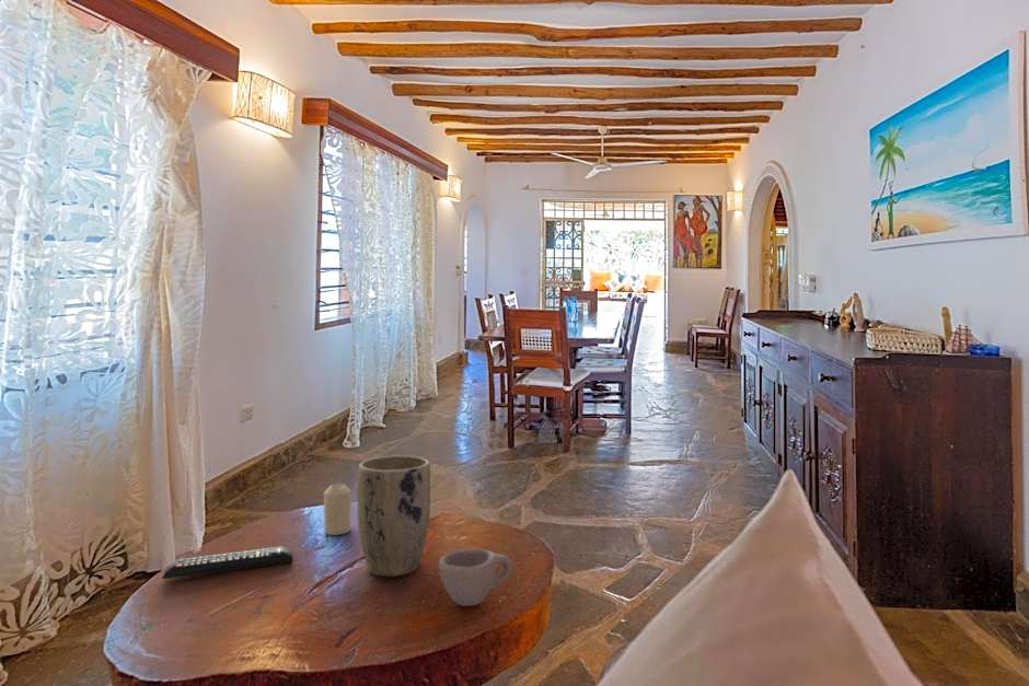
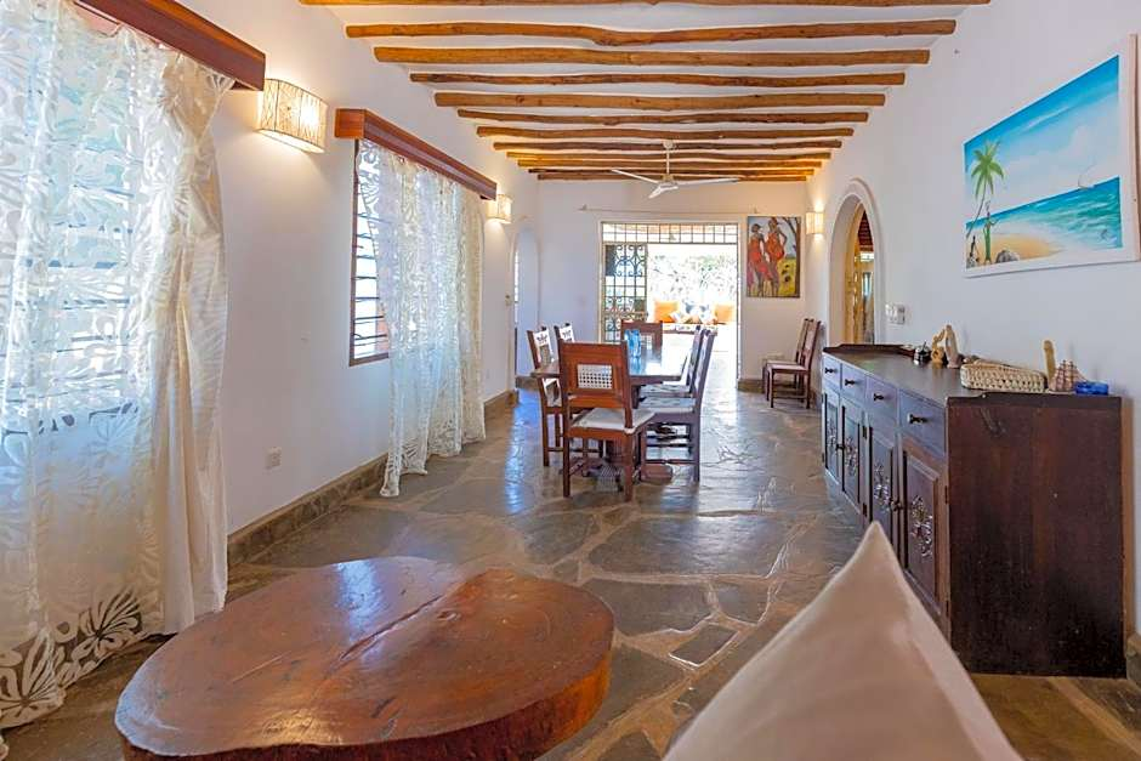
- cup [438,547,513,607]
- plant pot [356,455,431,578]
- remote control [161,545,293,580]
- candle [323,482,352,536]
